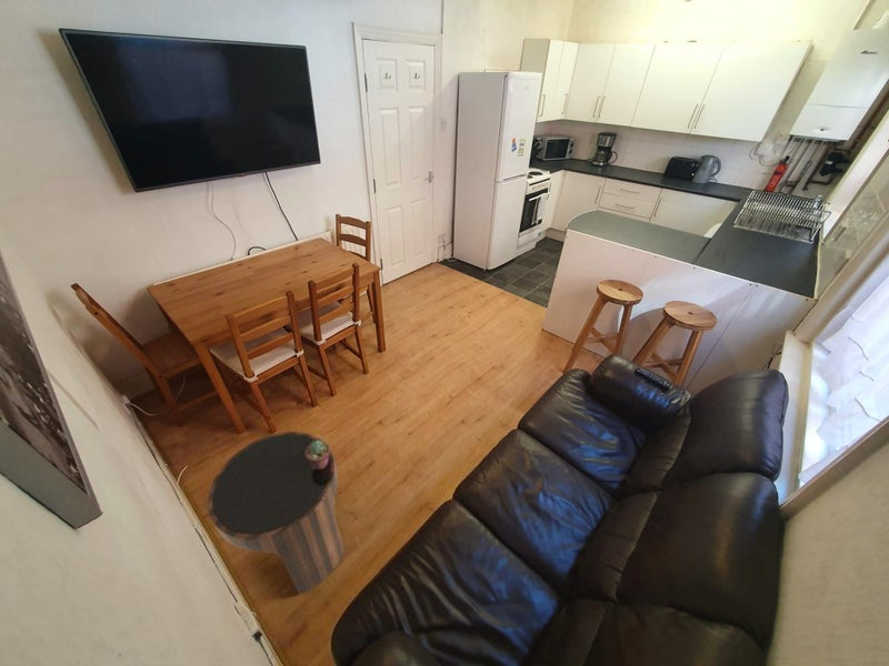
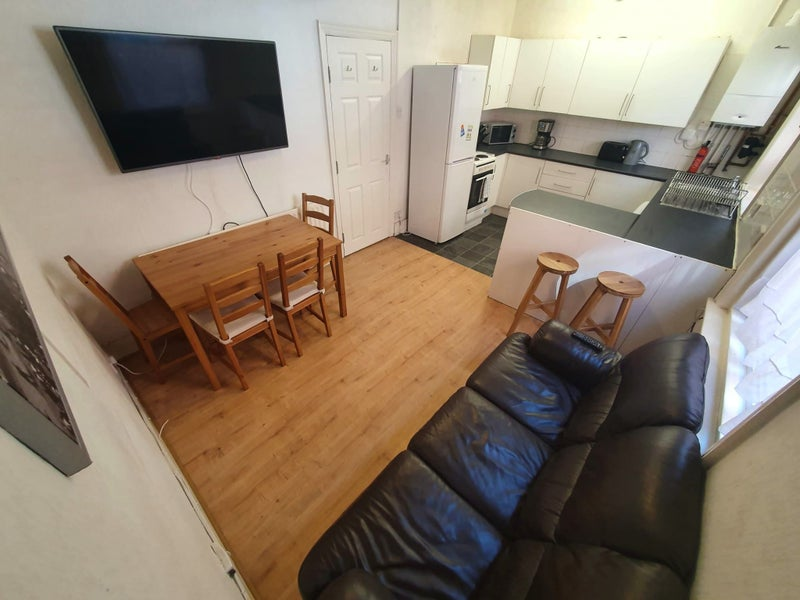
- potted succulent [306,441,331,470]
- side table [207,431,346,596]
